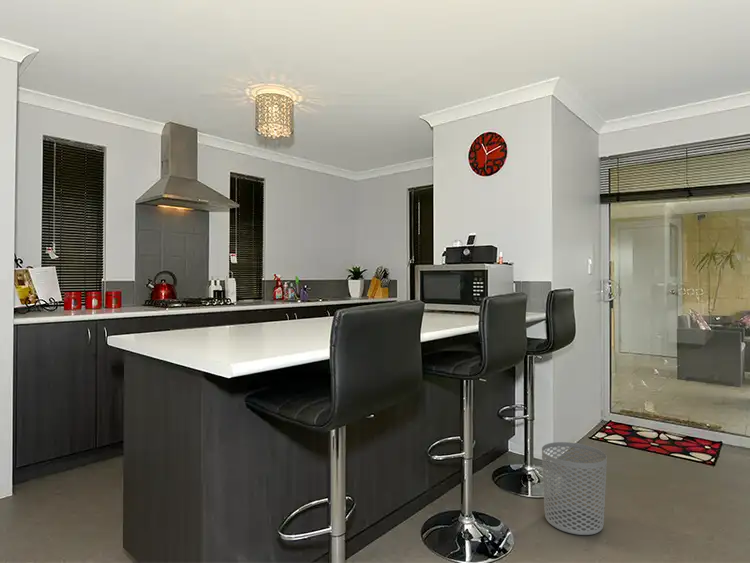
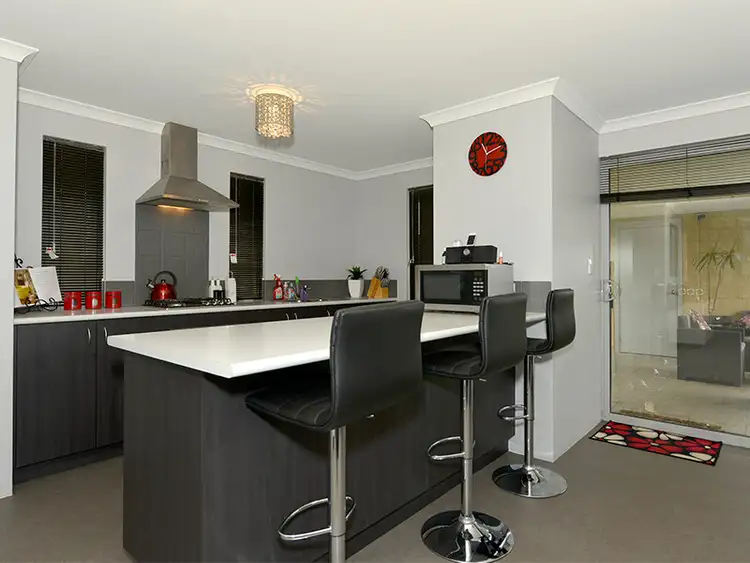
- waste bin [541,441,608,536]
